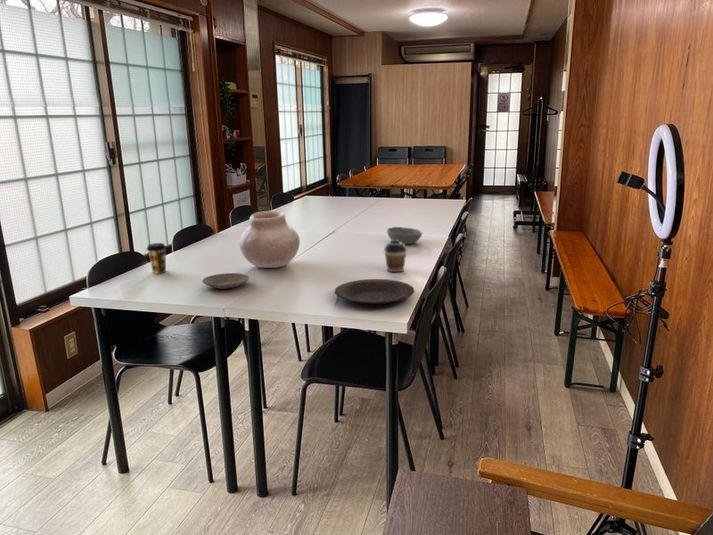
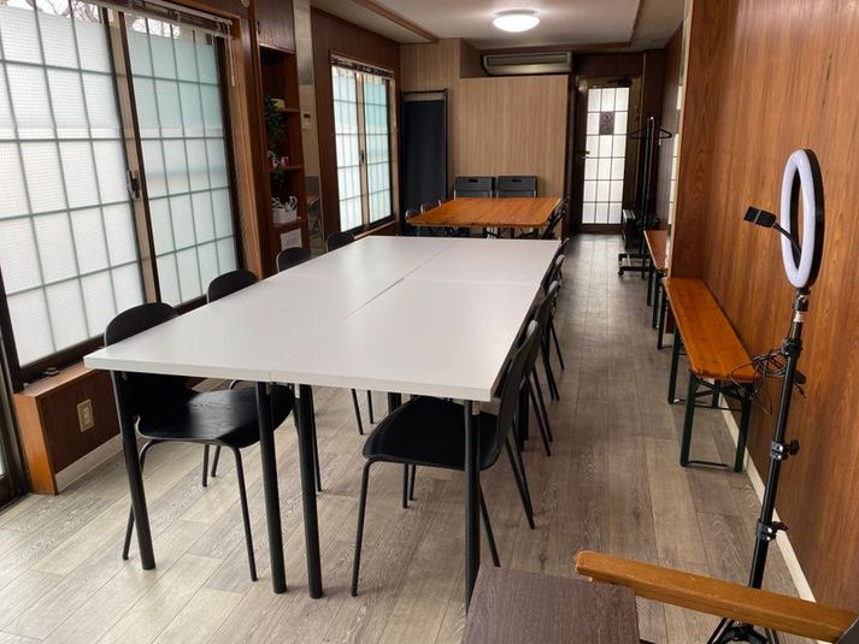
- coffee cup [146,242,167,275]
- vase [239,210,301,269]
- plate [333,278,415,306]
- plate [201,272,250,290]
- soup bowl [386,226,423,245]
- coffee cup [383,240,408,273]
